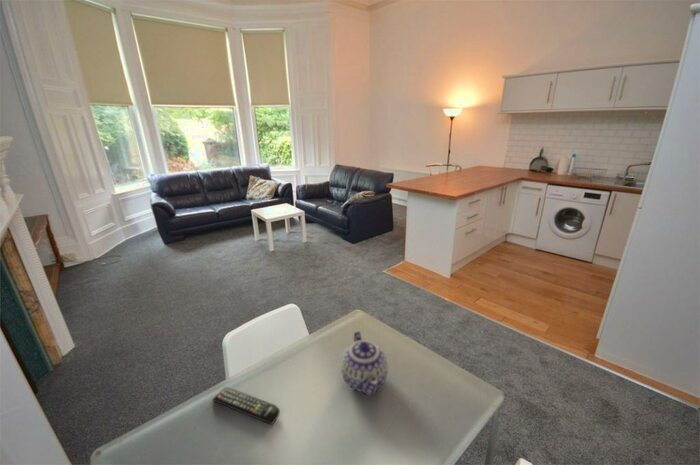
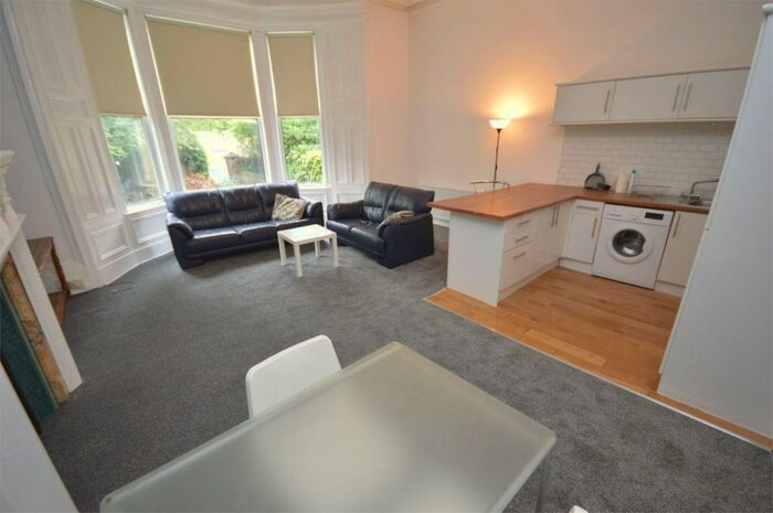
- remote control [211,386,281,425]
- teapot [340,330,389,396]
